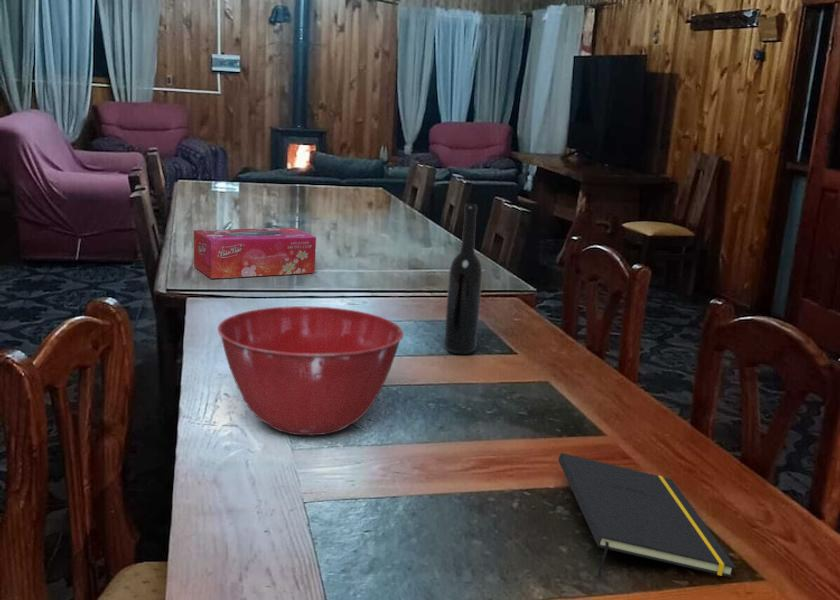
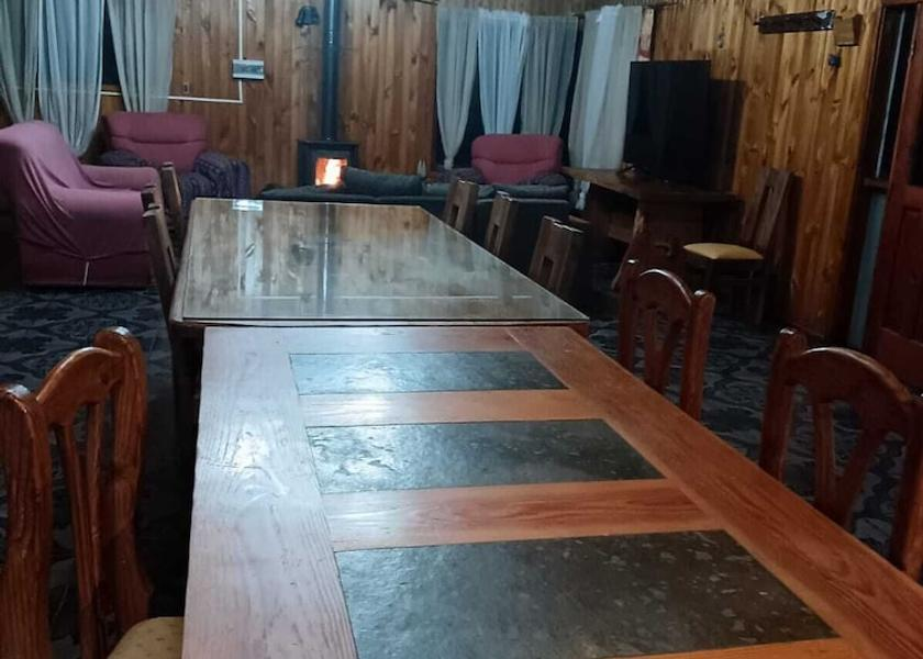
- notepad [557,452,737,578]
- bottle [443,203,483,355]
- mixing bowl [217,305,404,436]
- tissue box [193,227,317,280]
